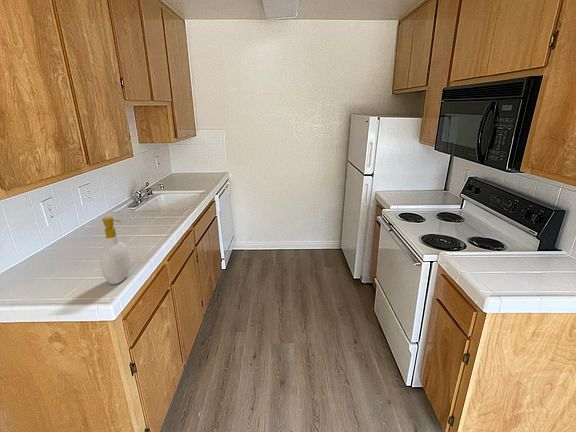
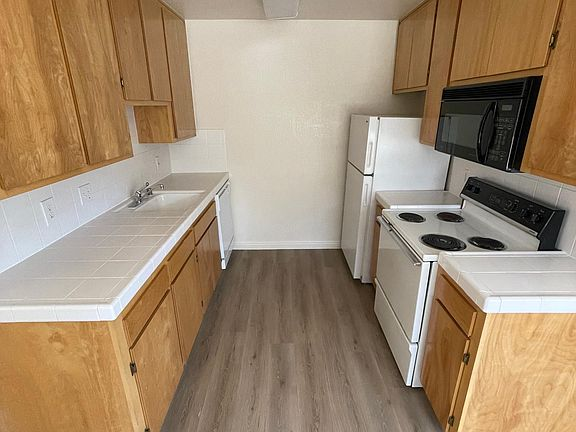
- soap bottle [99,216,132,285]
